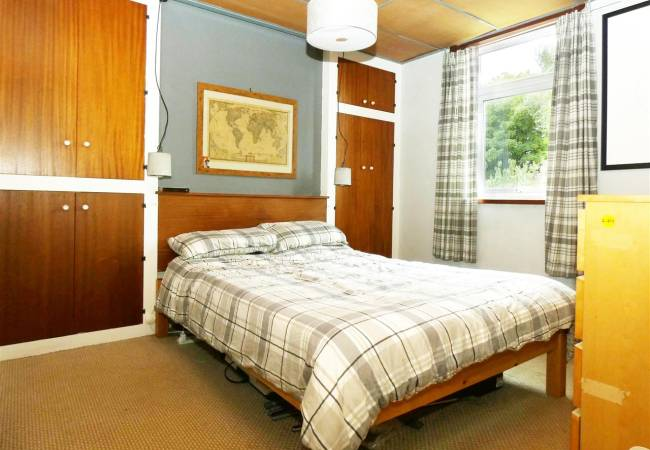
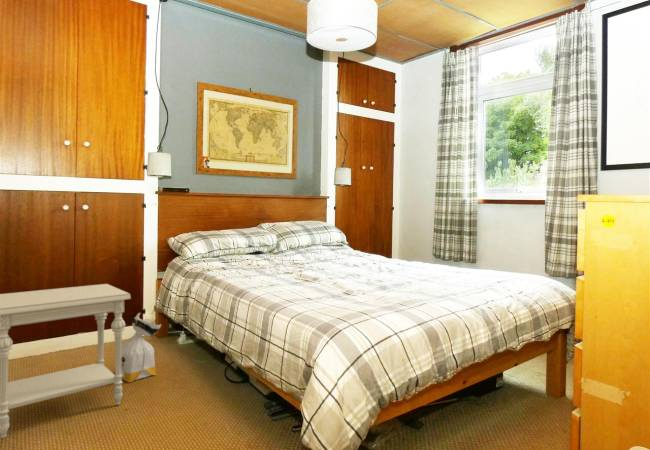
+ side table [0,283,132,439]
+ bag [121,312,162,383]
